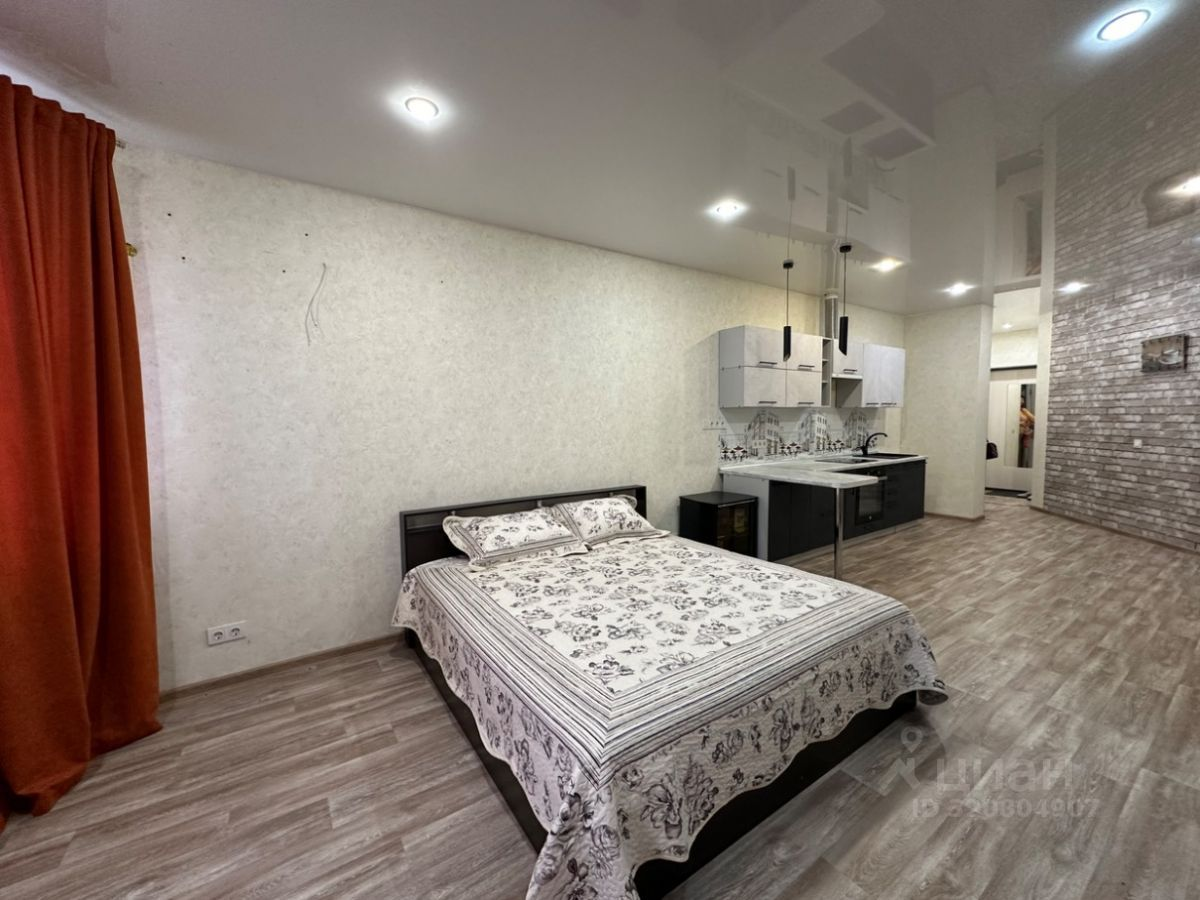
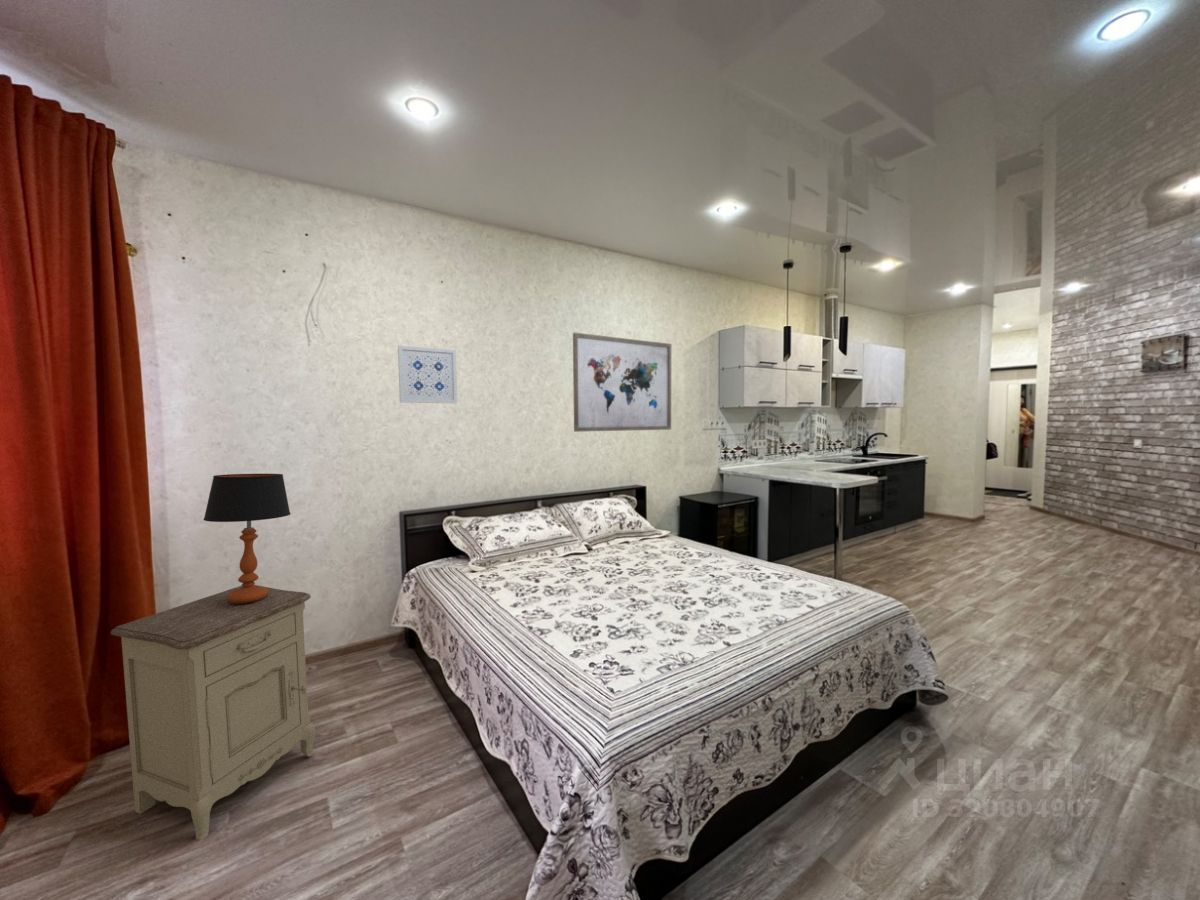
+ wall art [572,332,672,433]
+ wall art [397,345,458,404]
+ nightstand [110,584,316,841]
+ table lamp [202,473,291,604]
